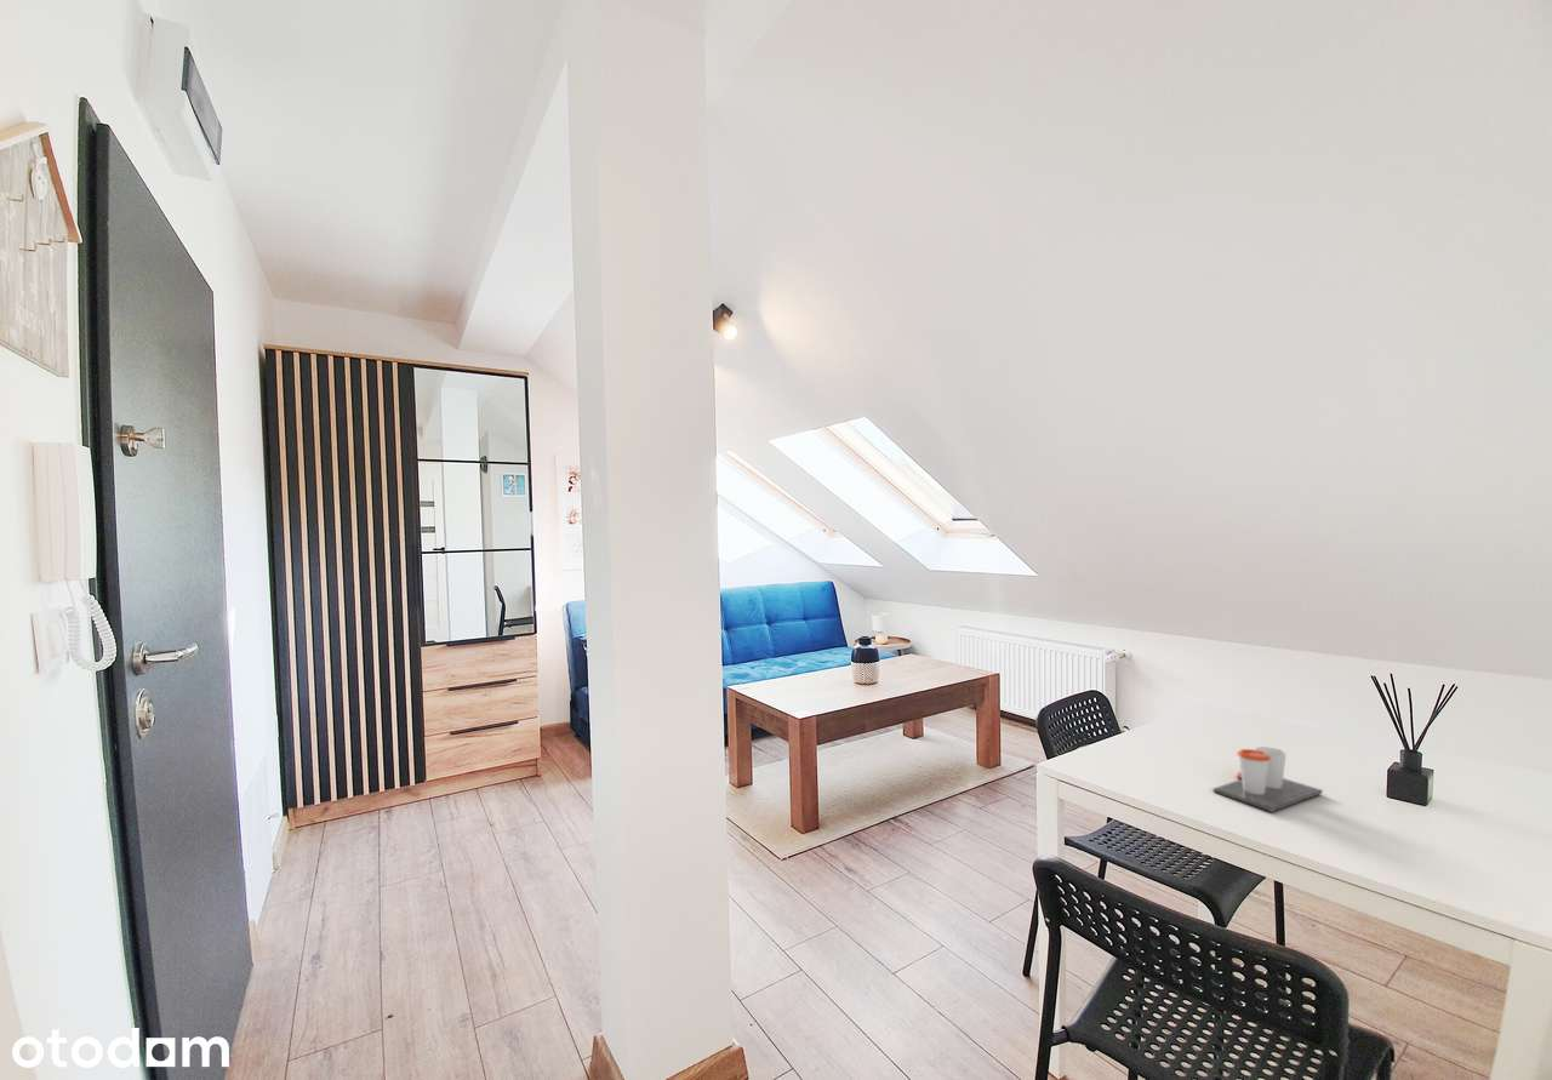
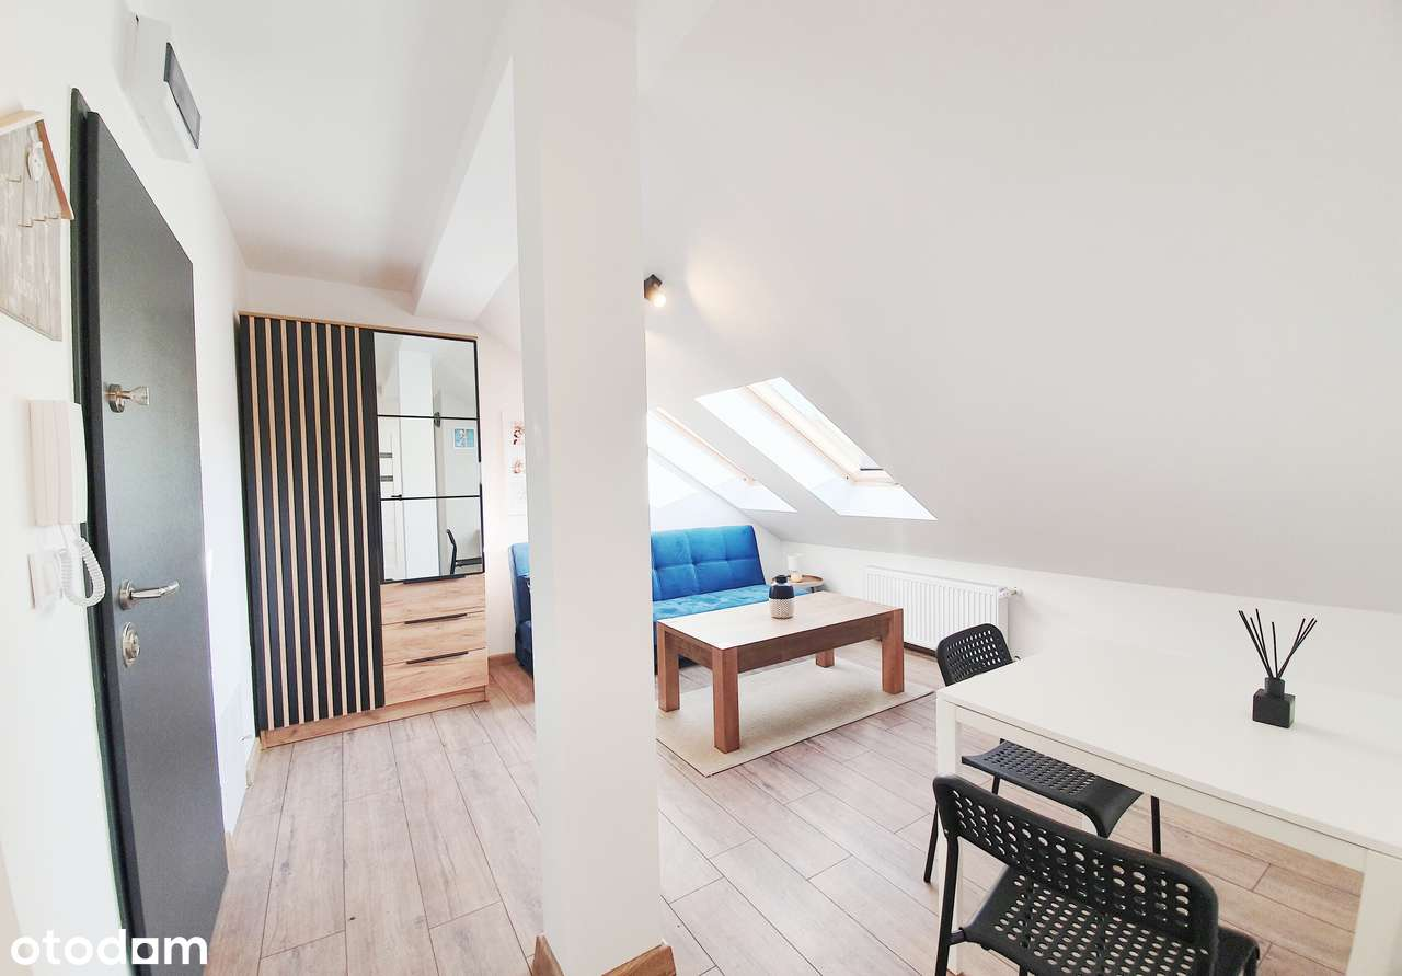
- cup [1212,745,1324,813]
